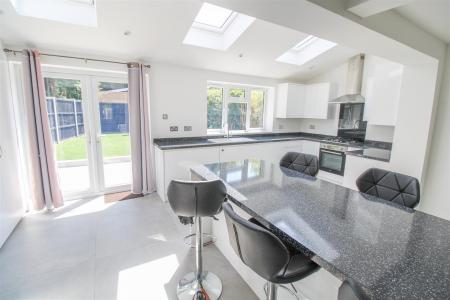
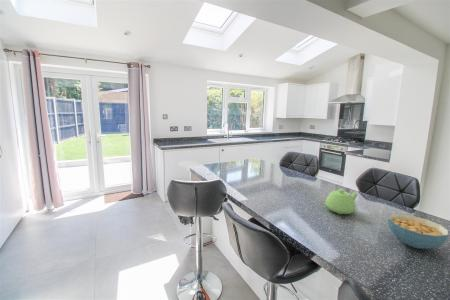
+ cereal bowl [387,213,450,250]
+ teapot [324,188,359,215]
